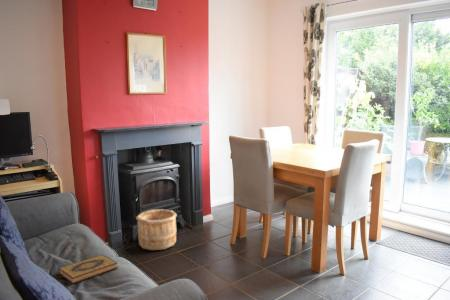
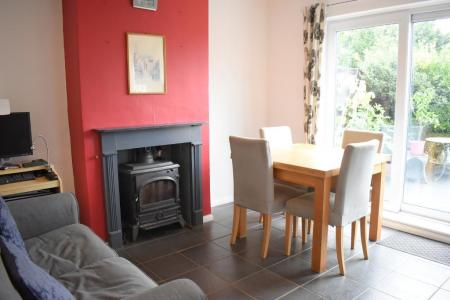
- wooden bucket [135,208,178,251]
- hardback book [57,254,119,285]
